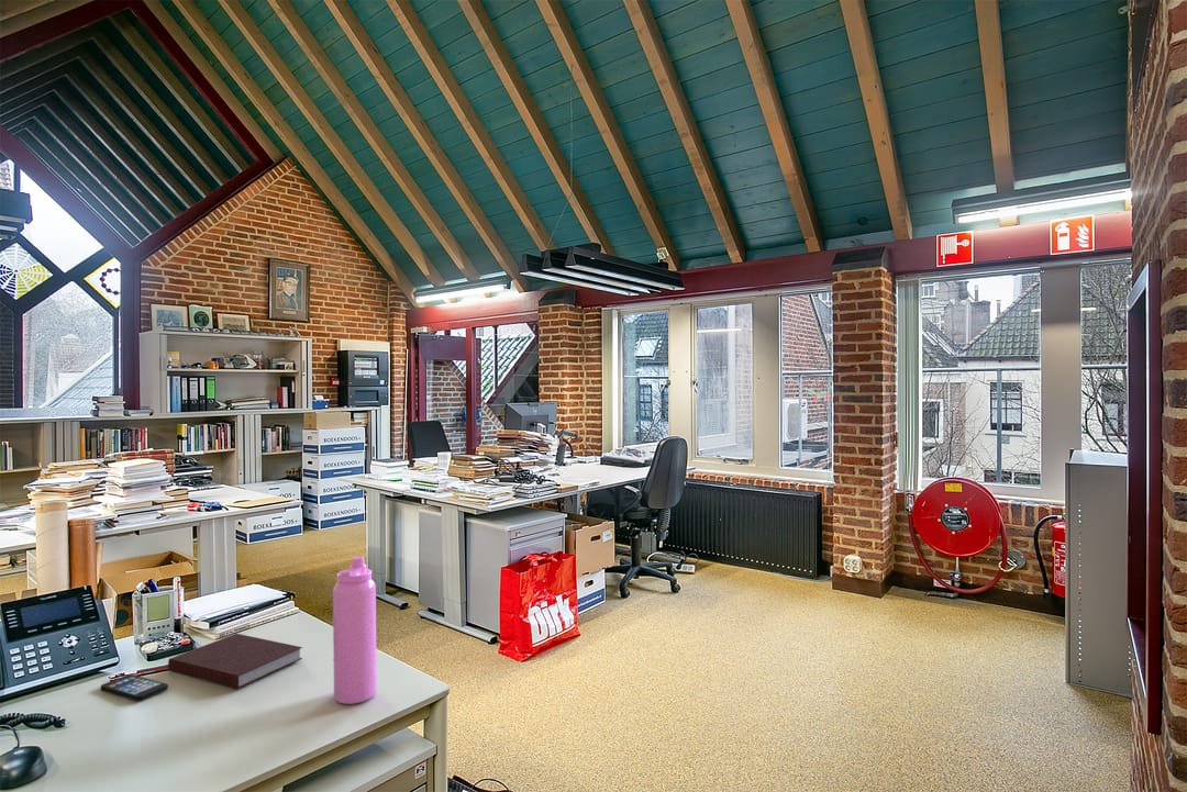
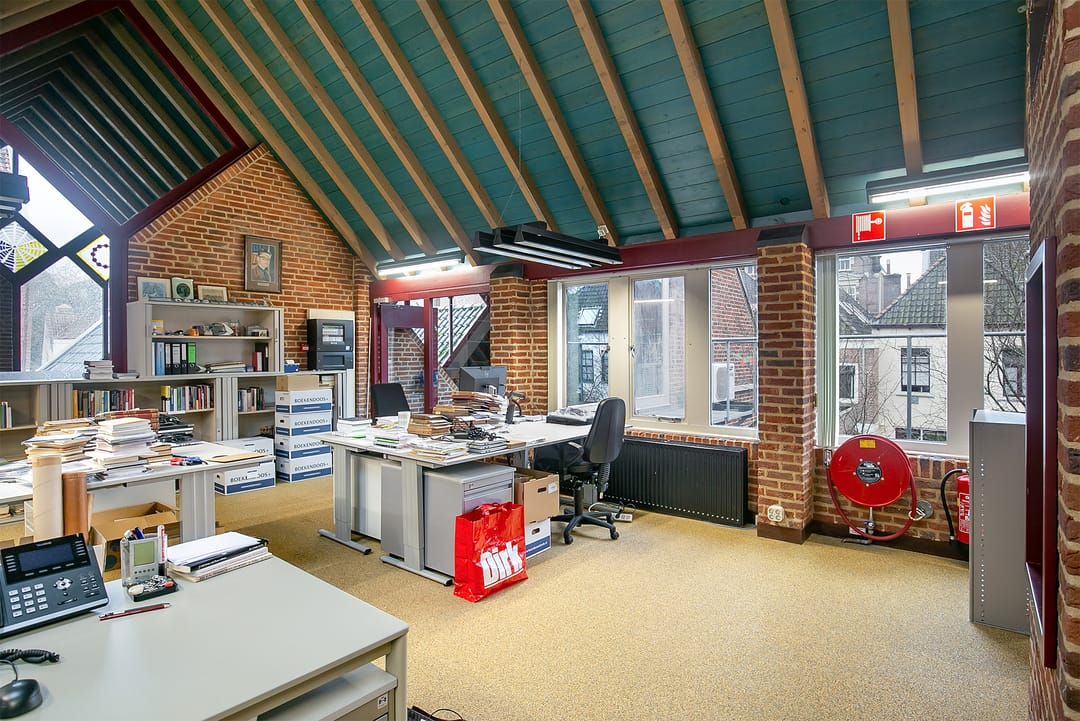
- water bottle [332,556,378,705]
- smartphone [100,673,169,702]
- notebook [167,633,303,690]
